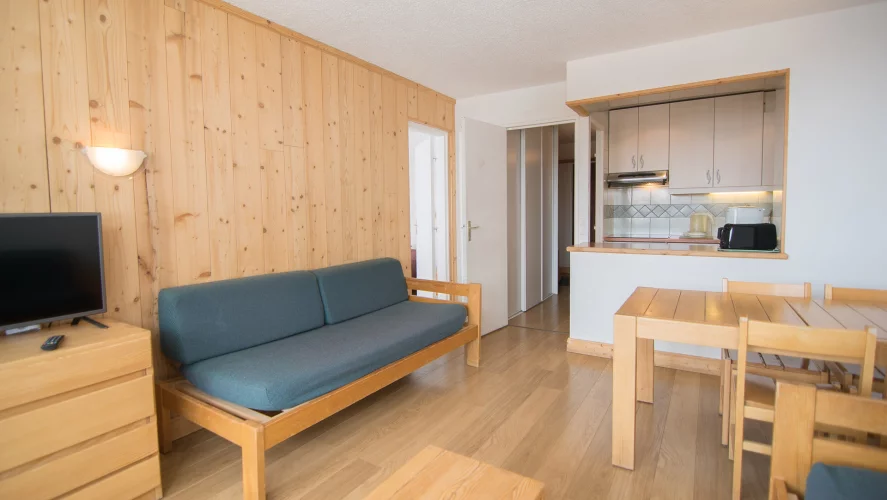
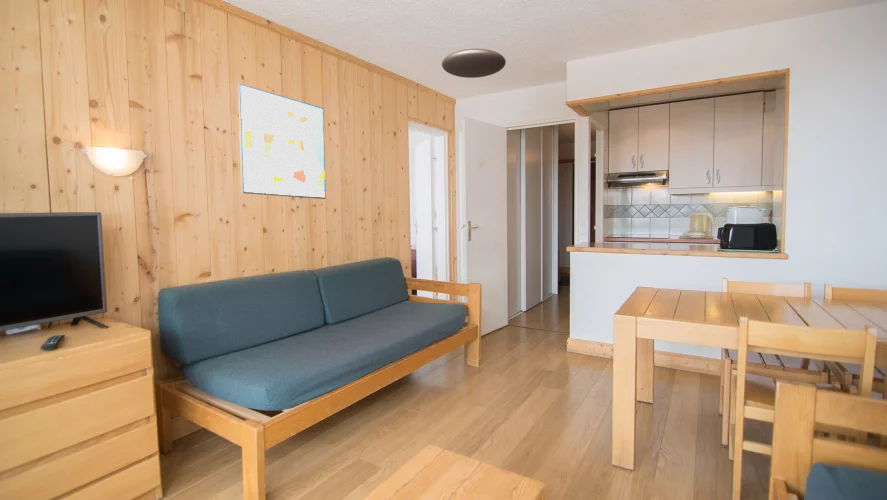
+ ceiling light [441,48,507,79]
+ wall art [237,82,327,200]
